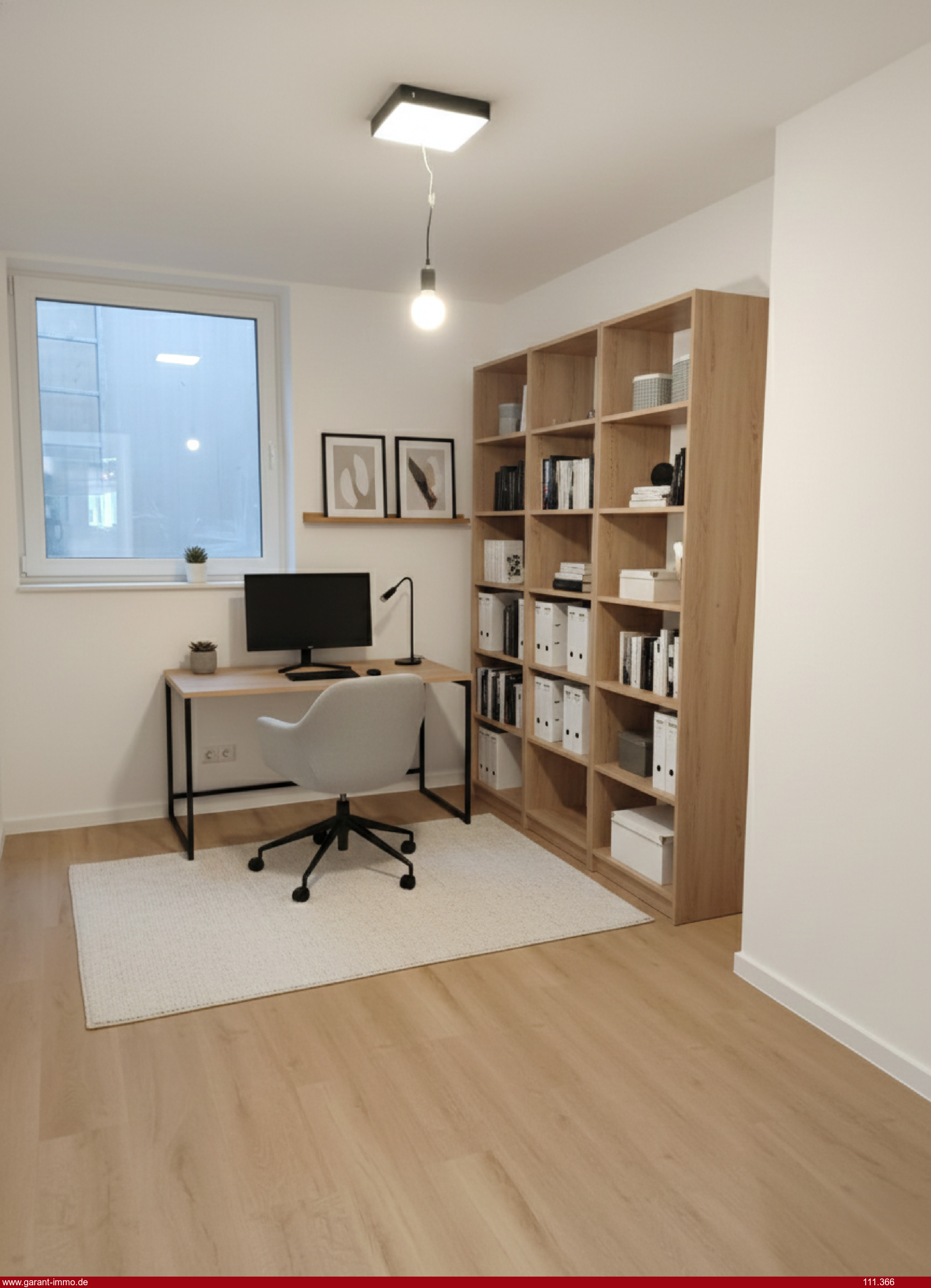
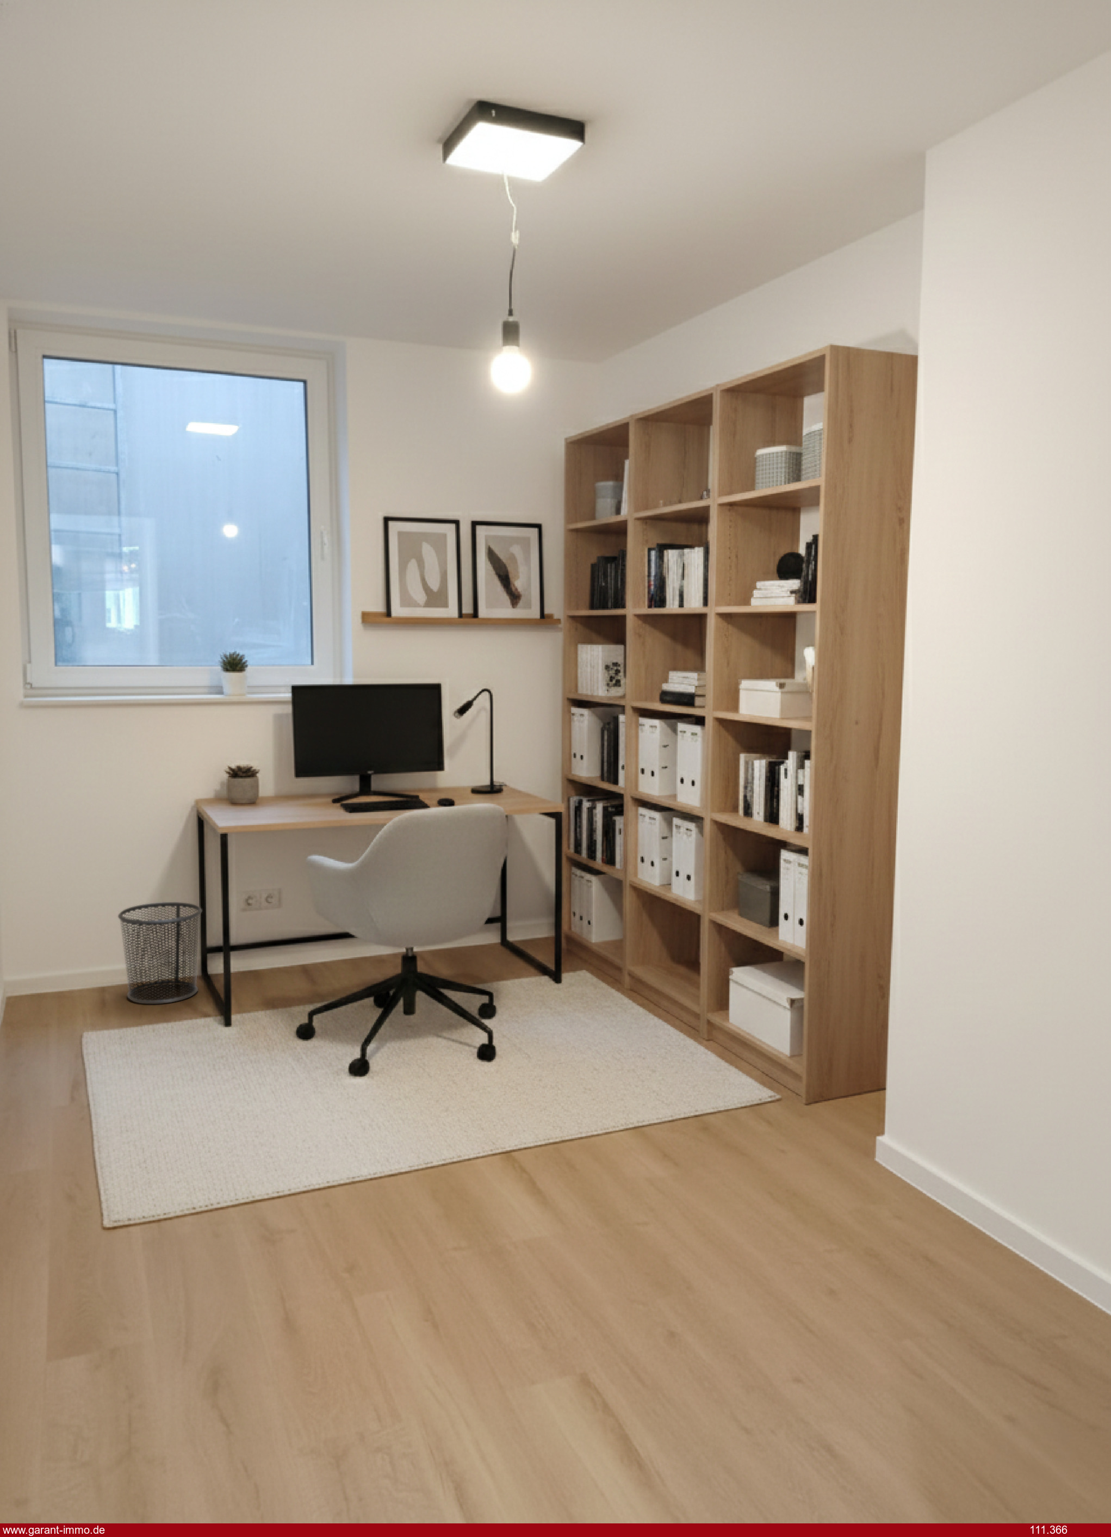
+ waste bin [117,901,203,1005]
